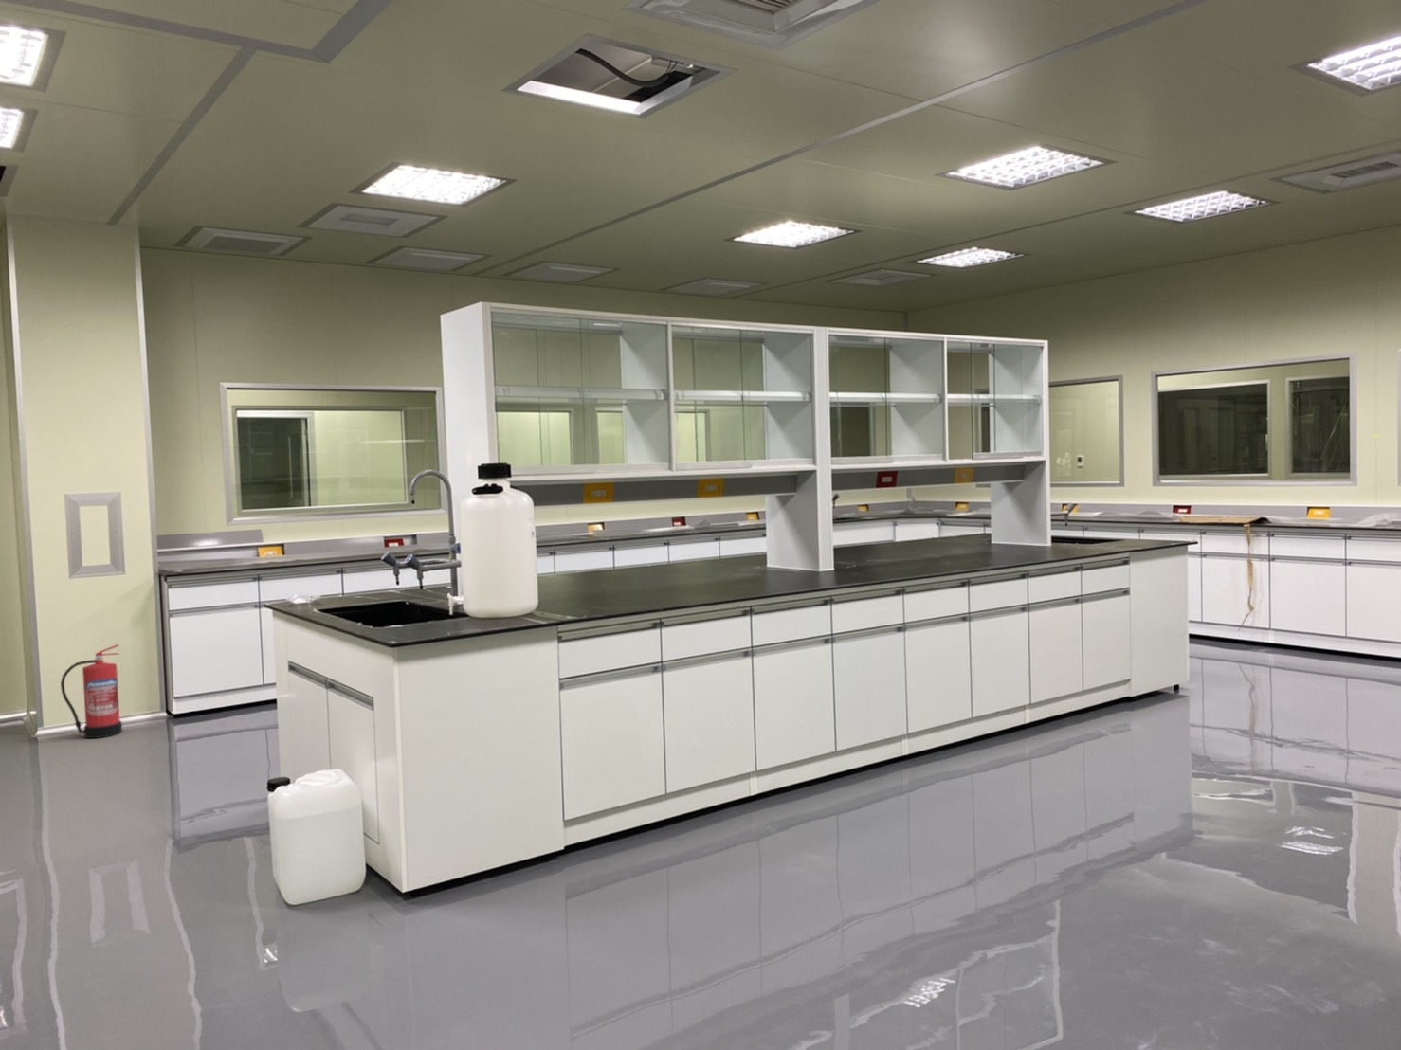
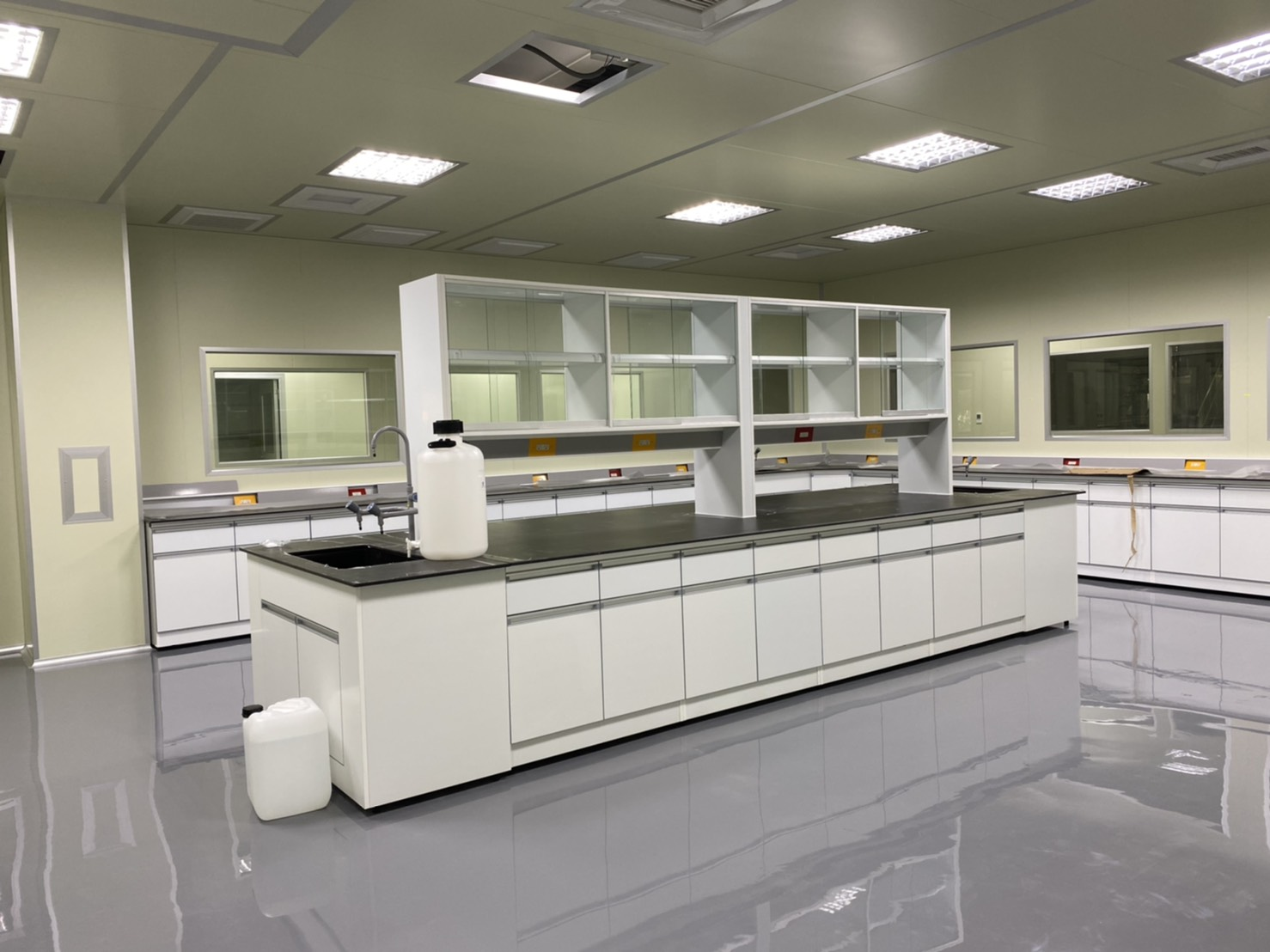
- fire extinguisher [60,643,124,739]
